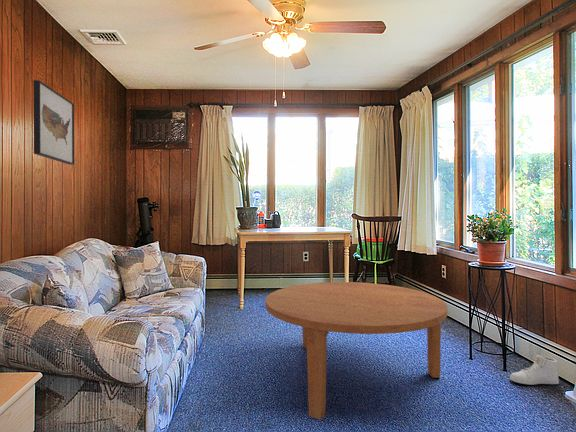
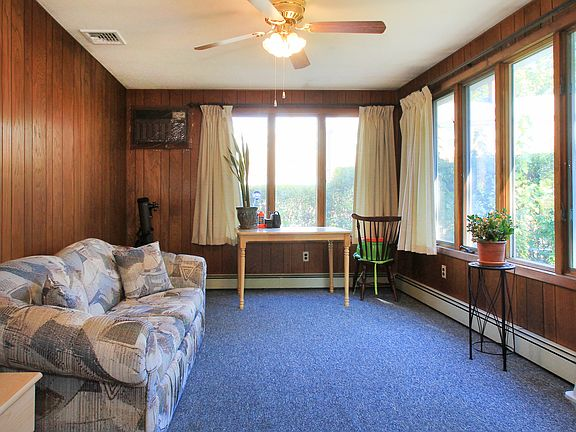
- wall art [32,79,75,166]
- sneaker [509,354,560,386]
- coffee table [264,281,448,421]
